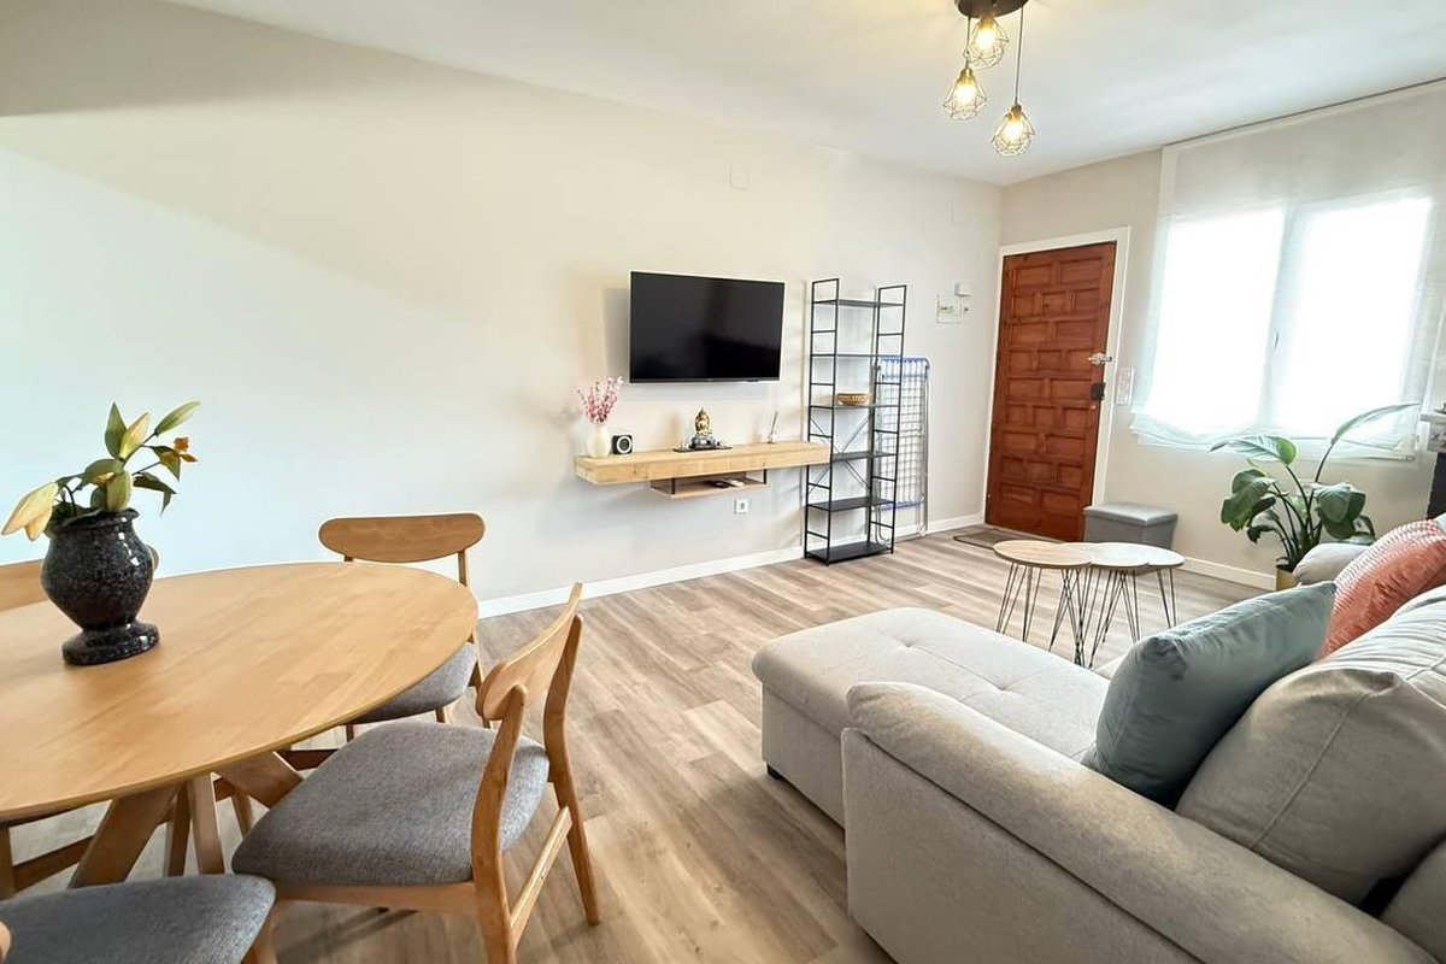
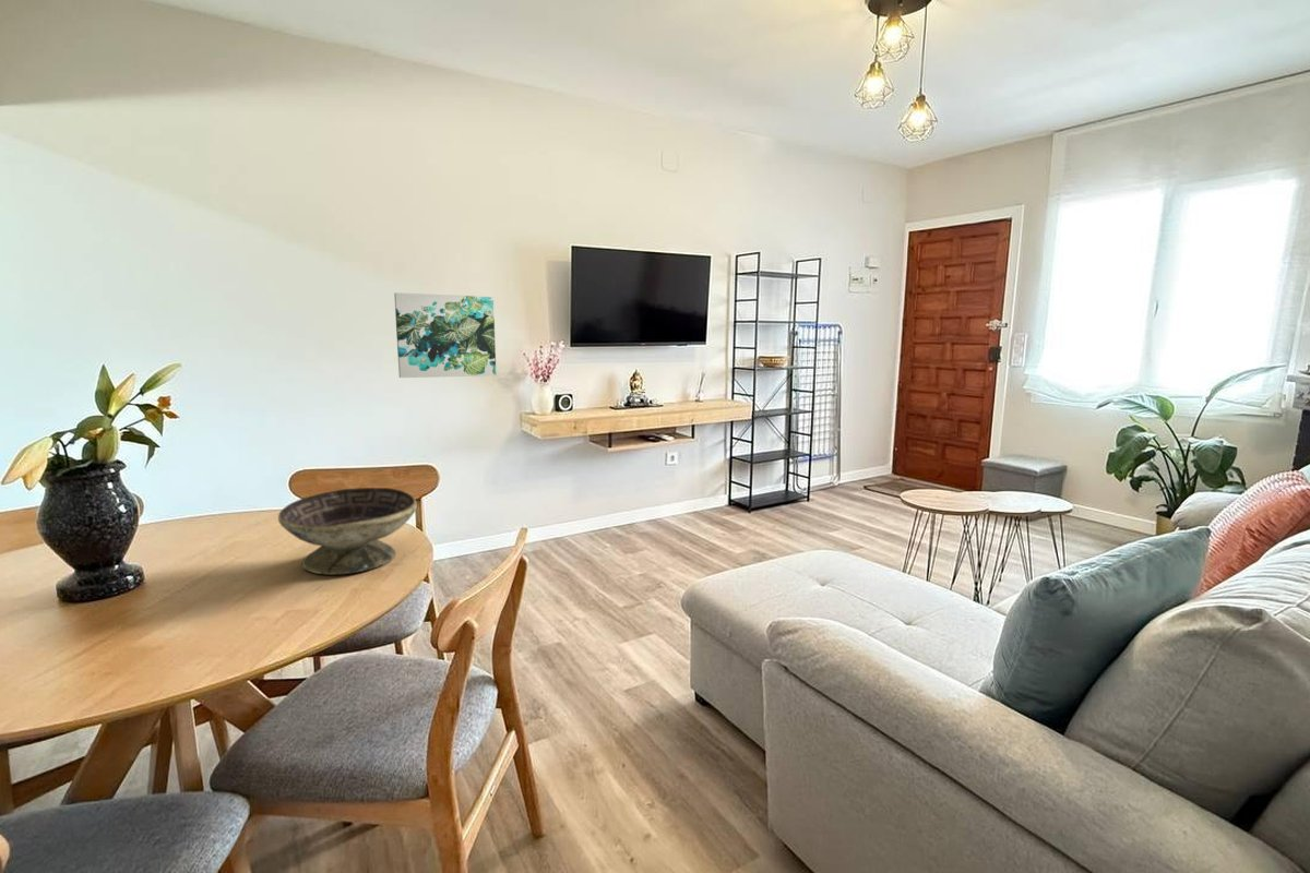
+ decorative bowl [277,487,418,576]
+ wall art [393,291,497,379]
